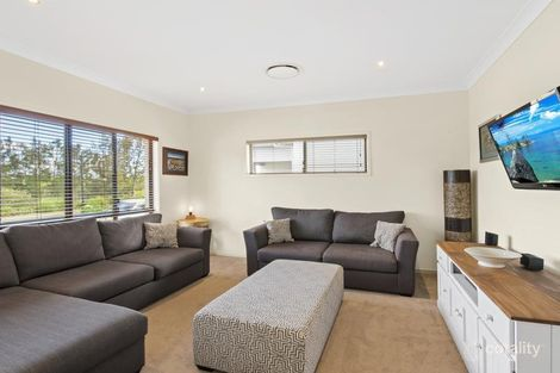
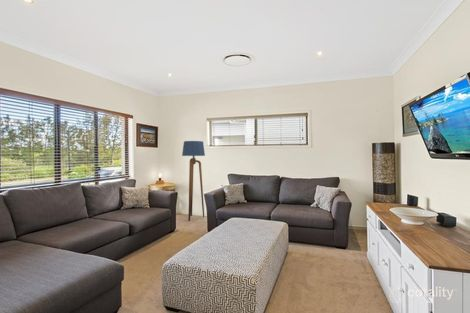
+ floor lamp [181,140,206,222]
